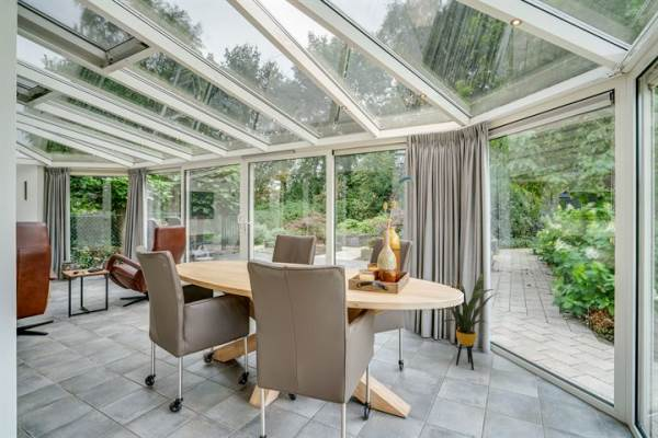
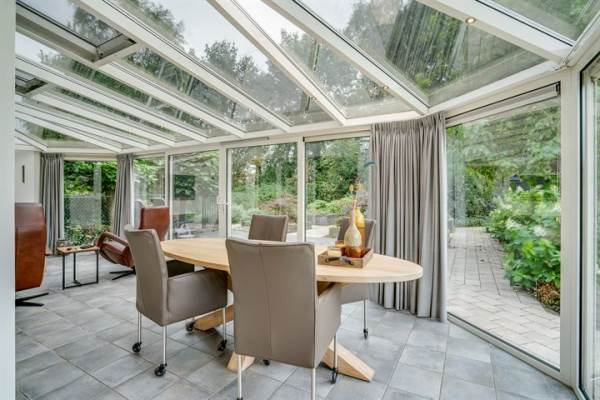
- house plant [435,273,501,371]
